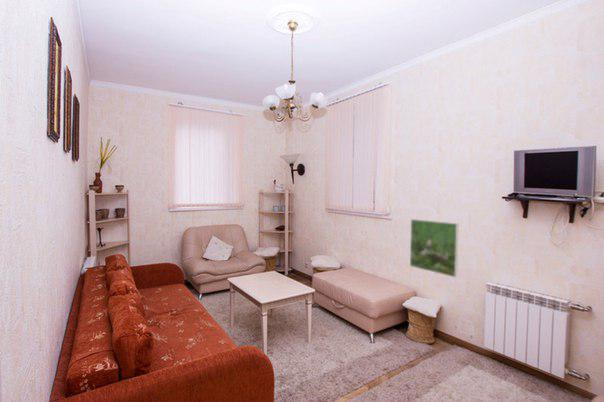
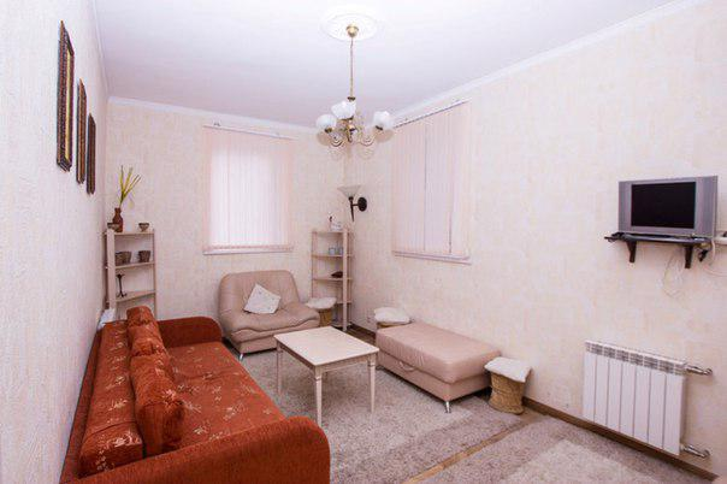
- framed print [409,218,460,278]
